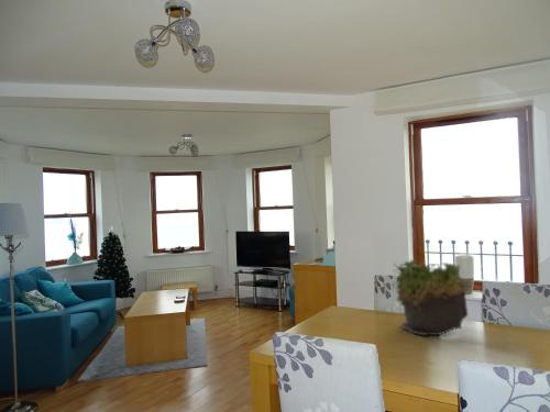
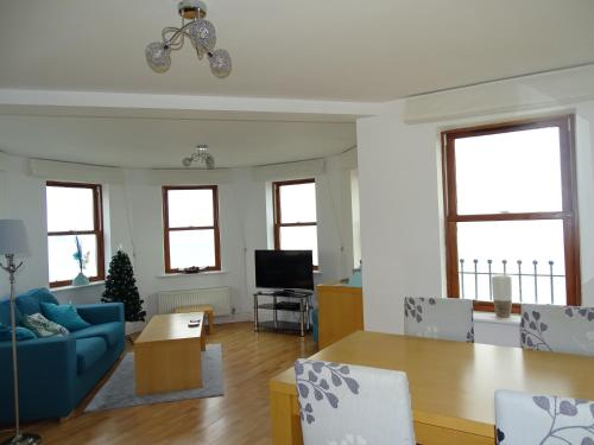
- plant [391,259,469,336]
